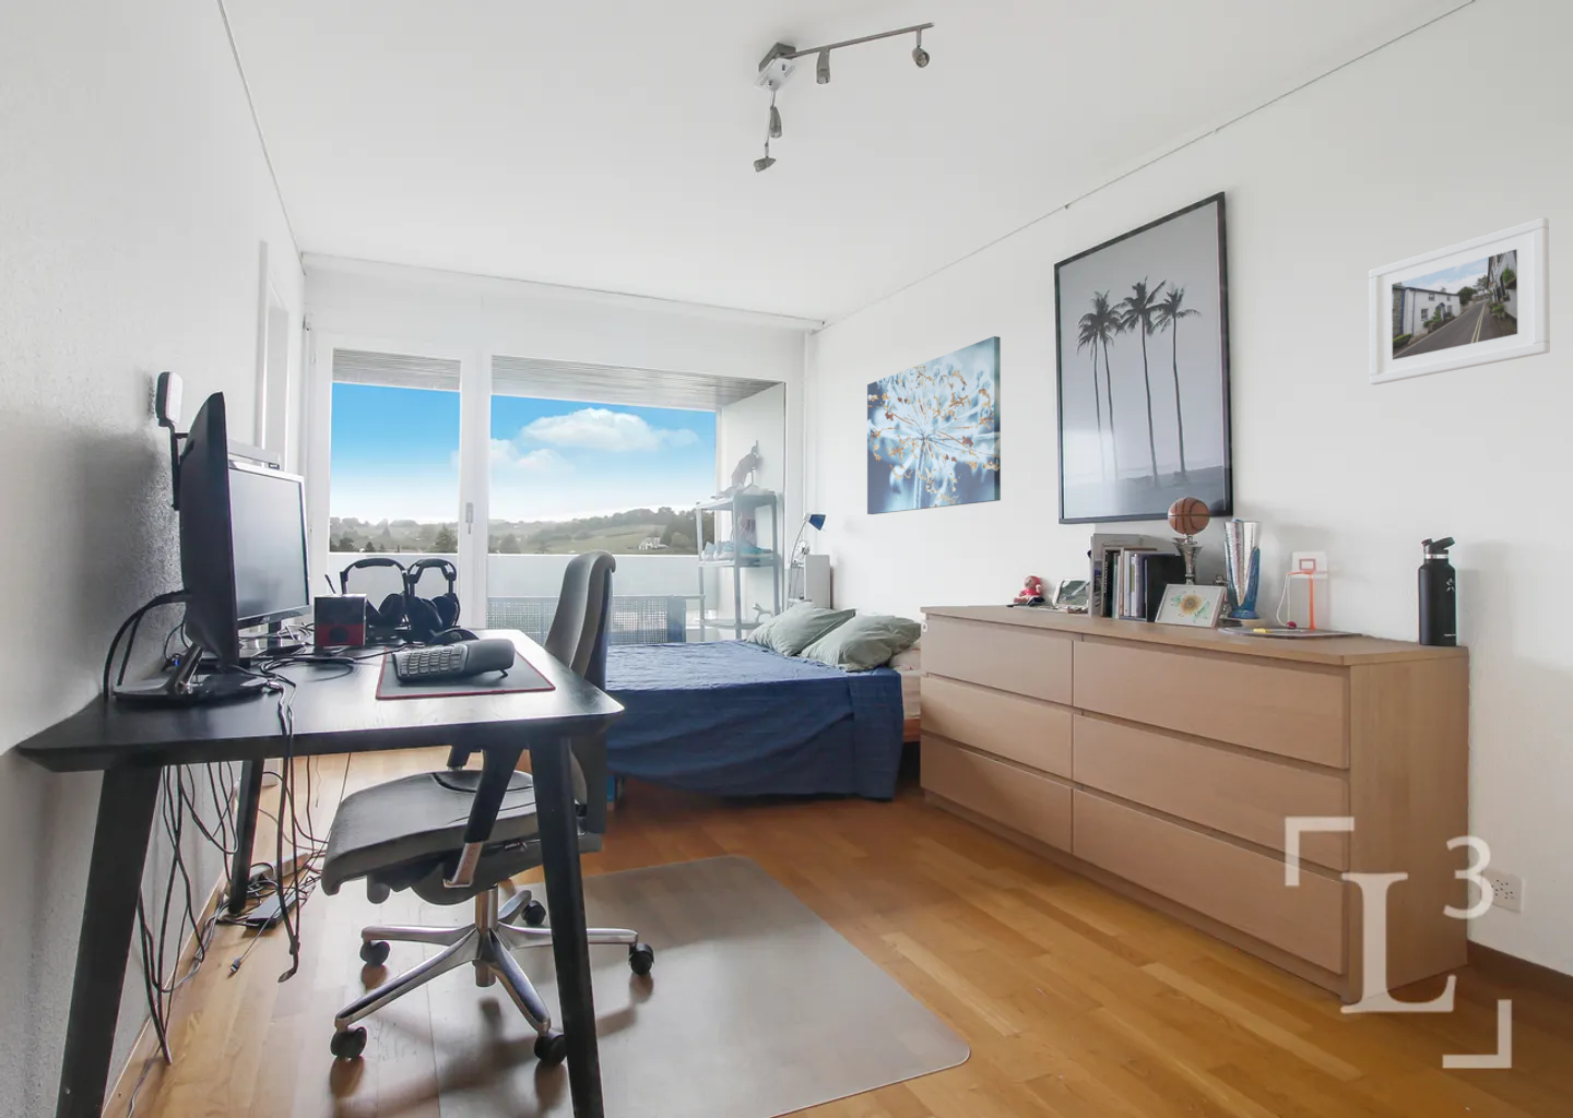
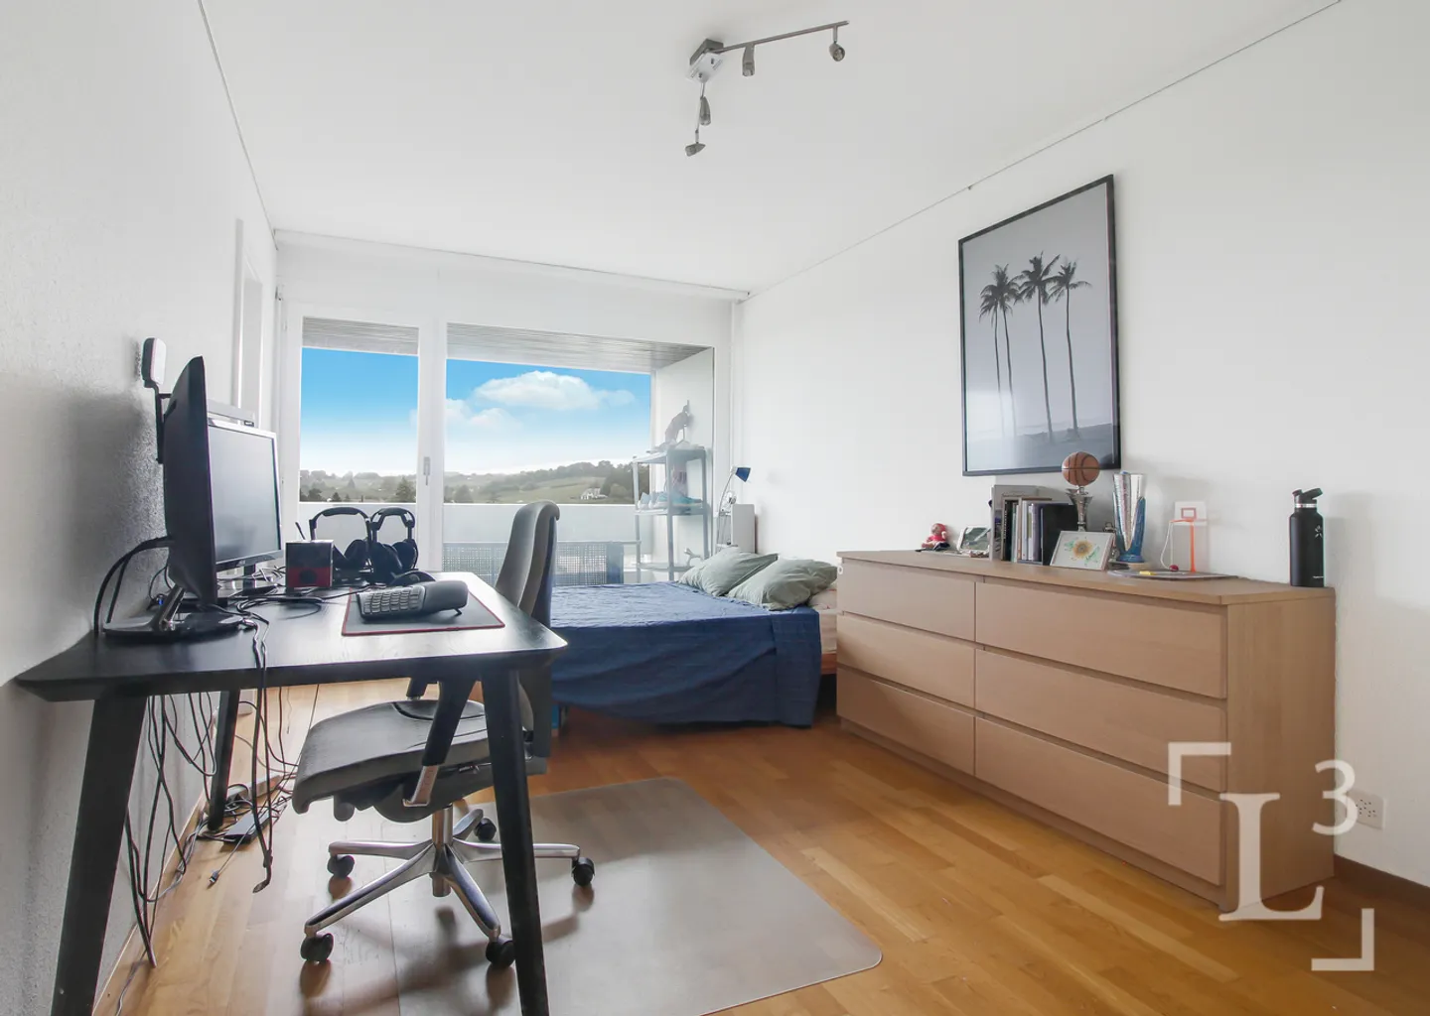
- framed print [1367,217,1551,386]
- wall art [866,335,1002,515]
